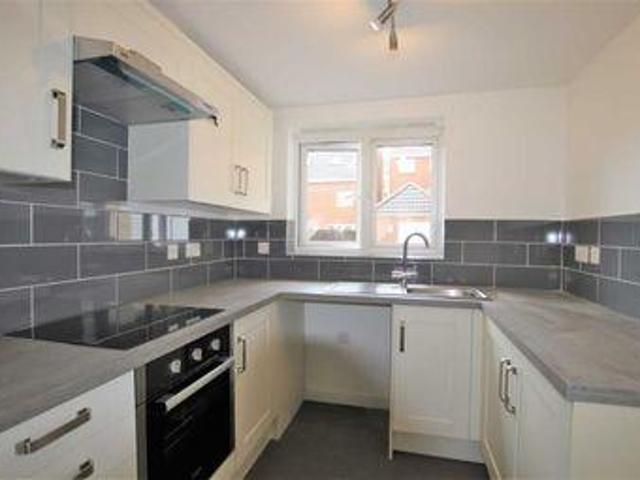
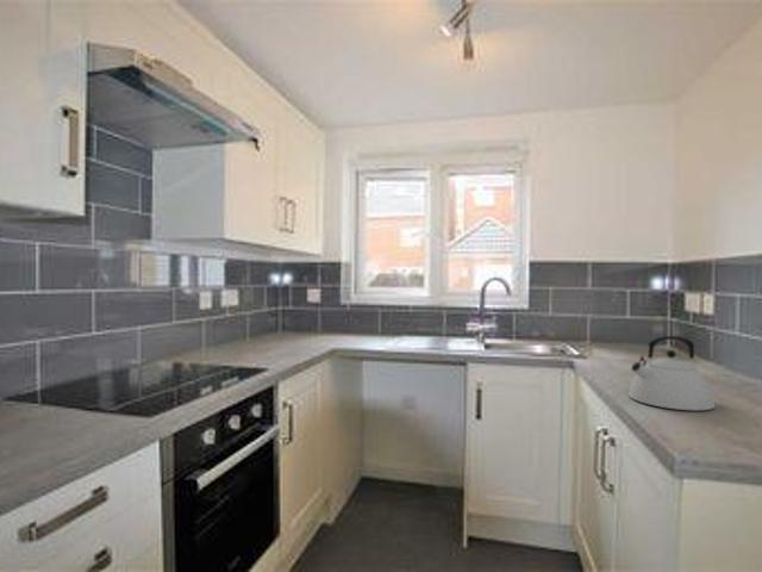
+ kettle [627,335,717,411]
